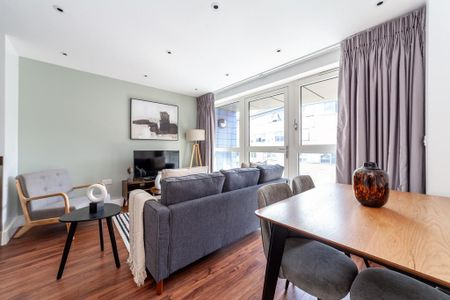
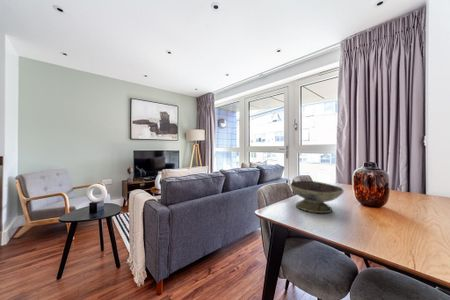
+ decorative bowl [289,180,345,214]
